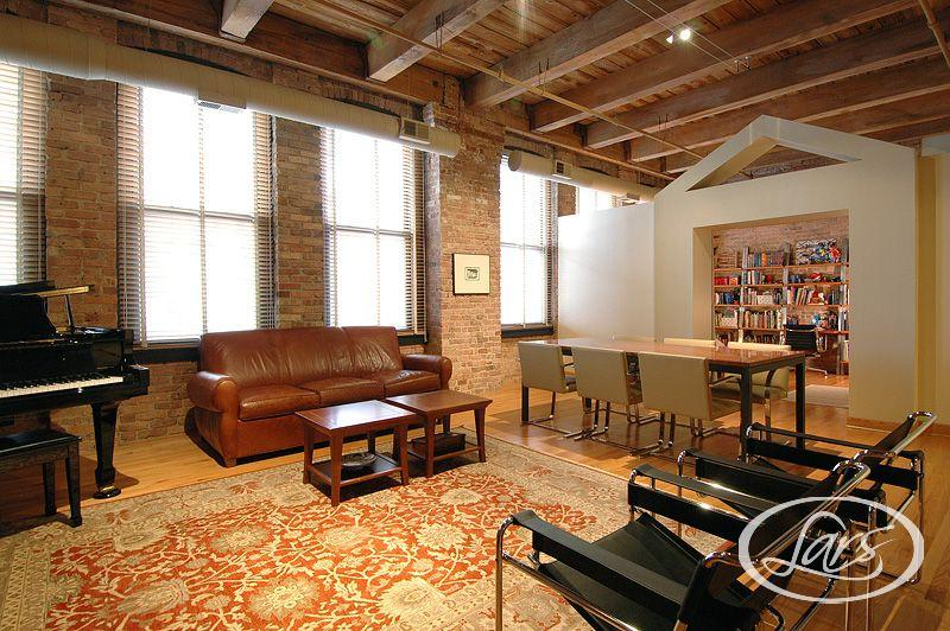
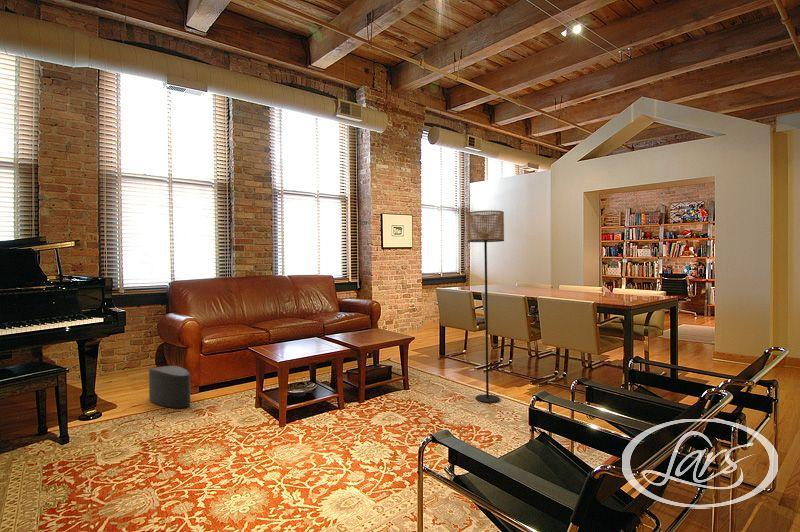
+ ottoman [148,365,192,409]
+ floor lamp [466,210,505,403]
